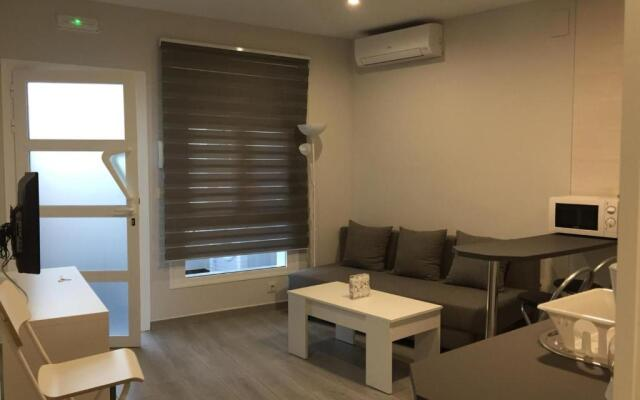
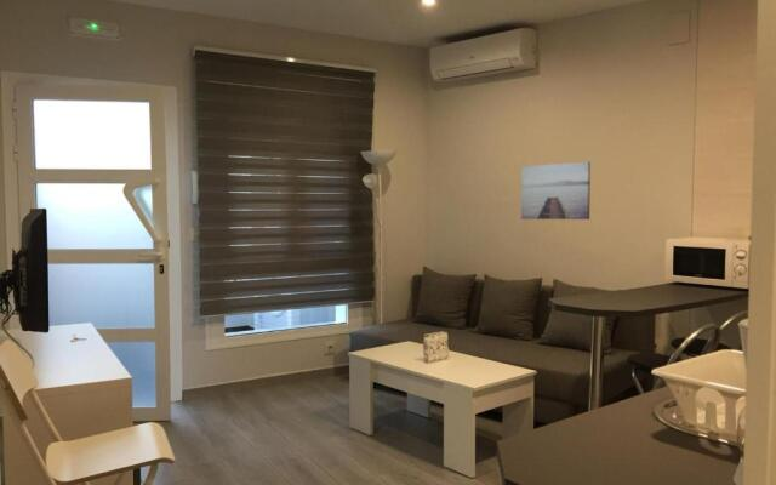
+ wall art [520,160,592,221]
